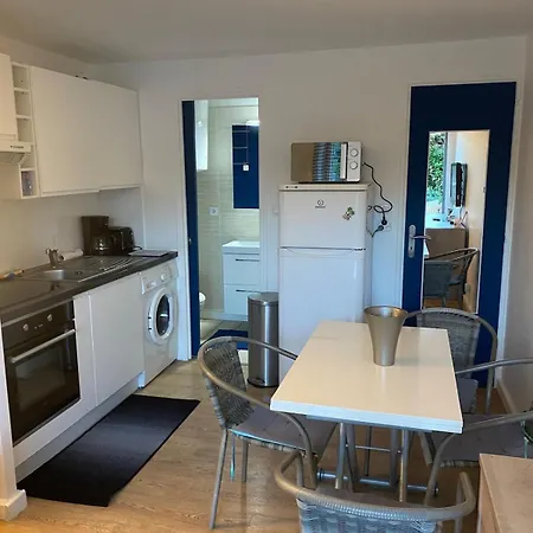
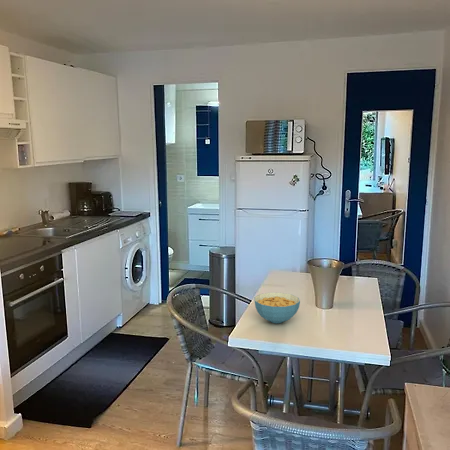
+ cereal bowl [253,292,301,324]
